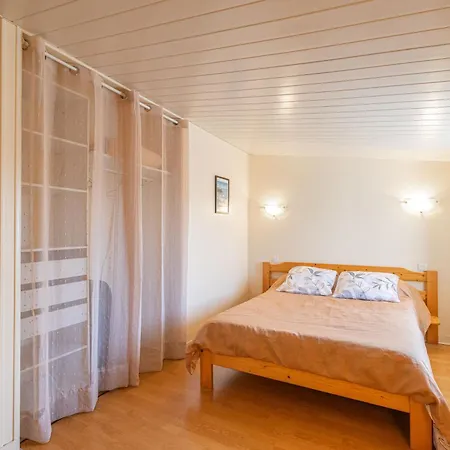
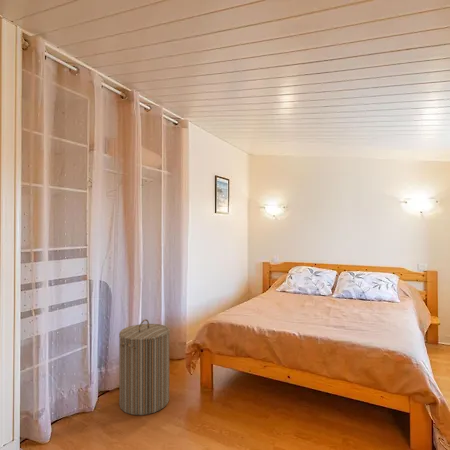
+ laundry hamper [118,318,171,416]
